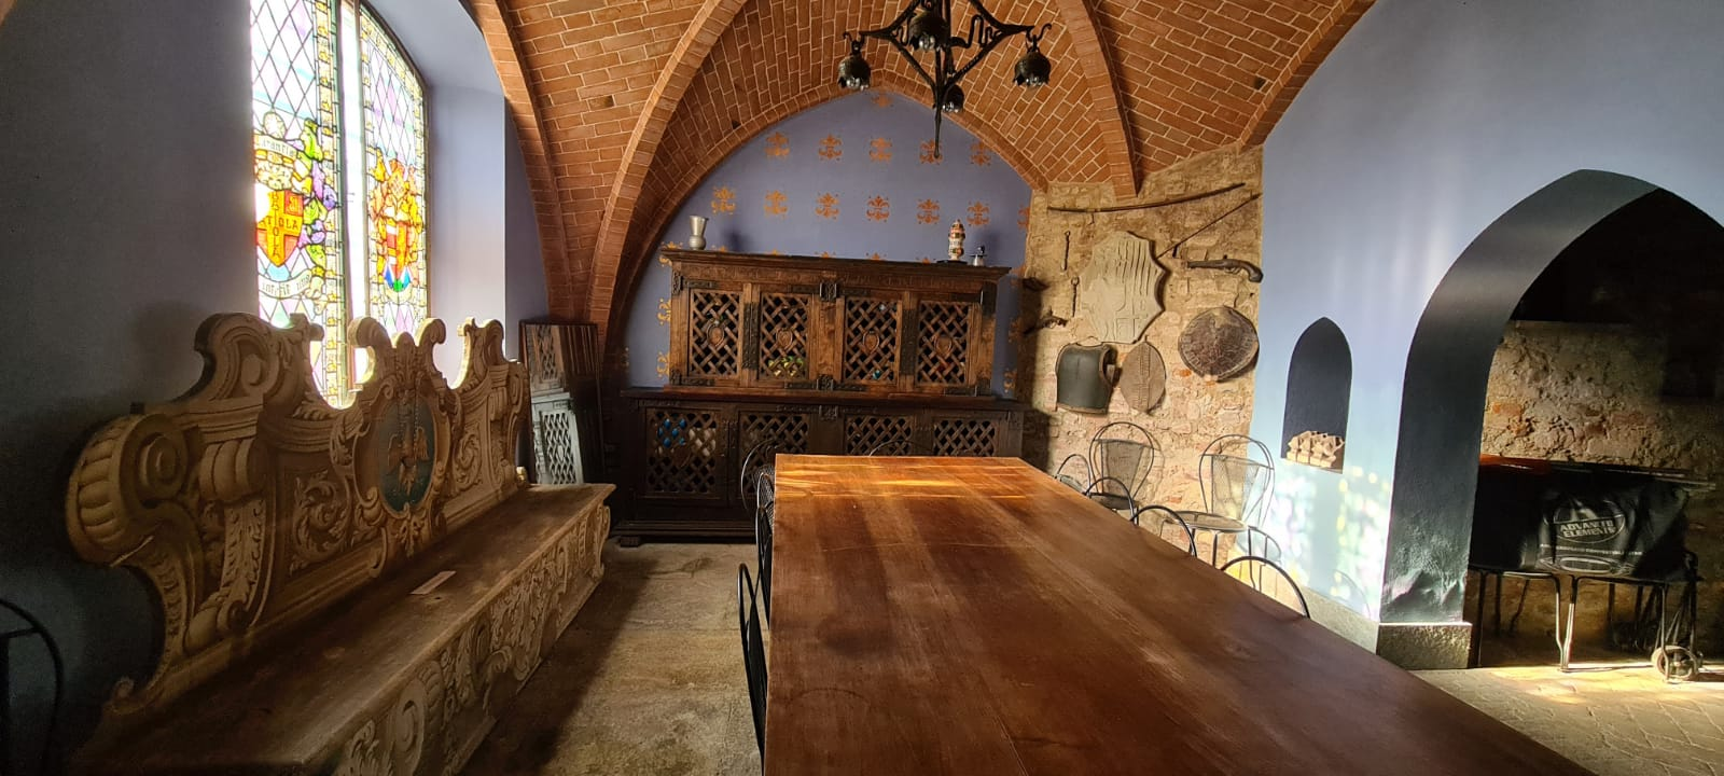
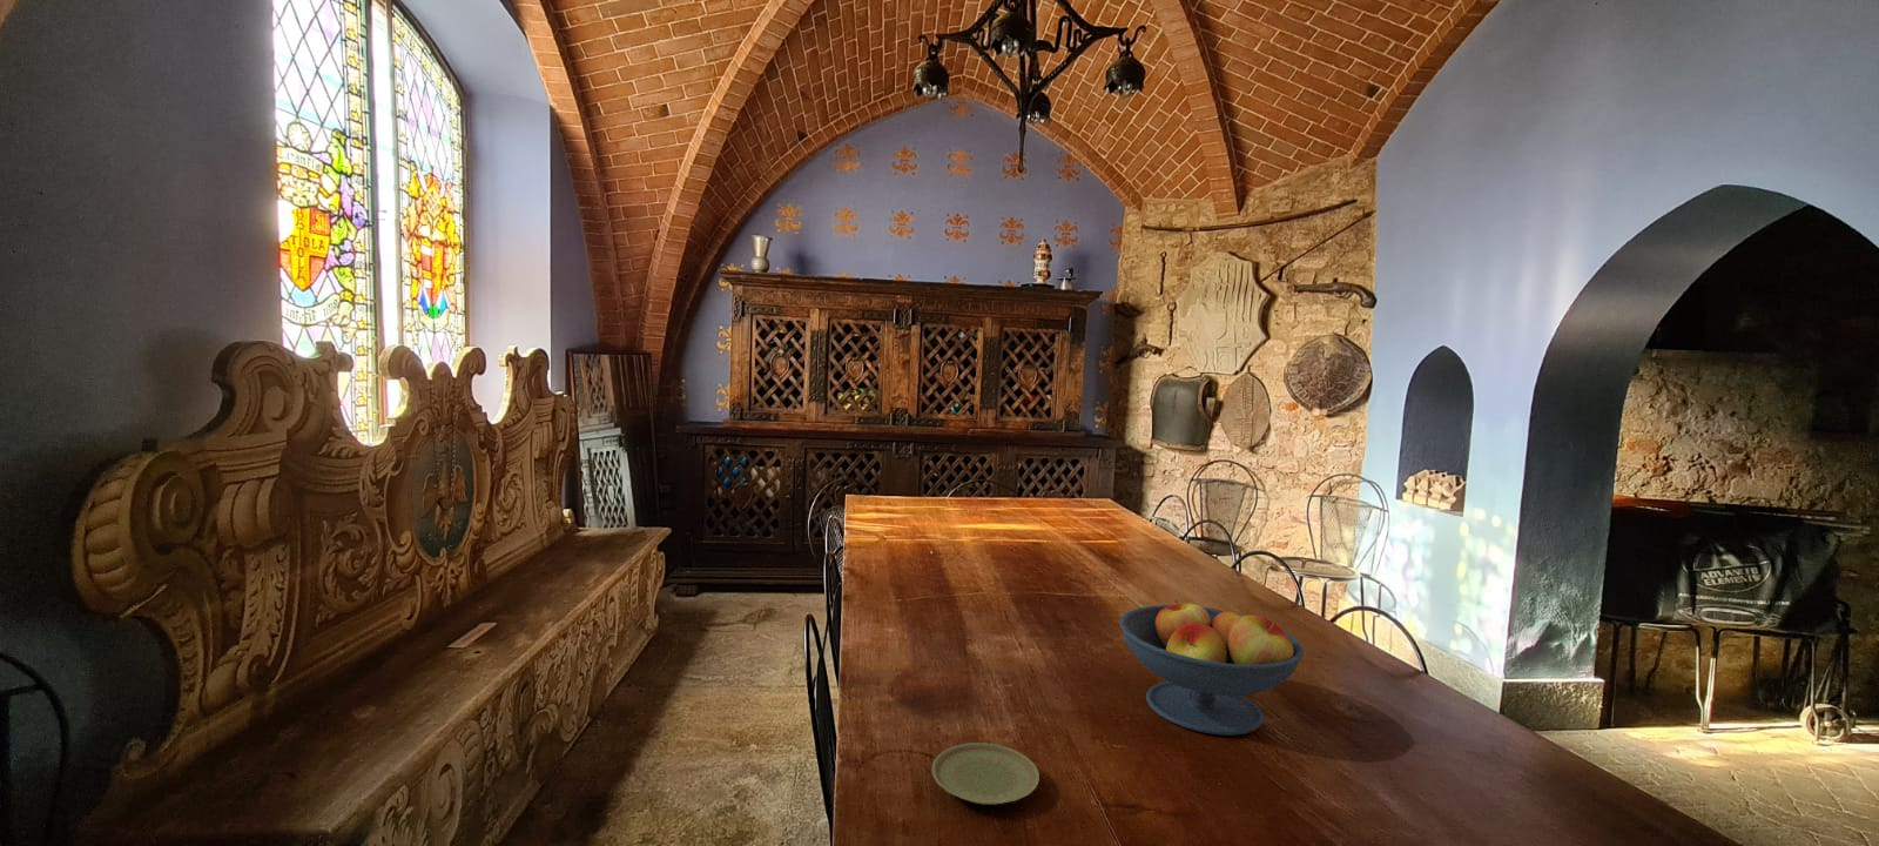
+ plate [931,742,1040,806]
+ fruit bowl [1119,598,1305,737]
